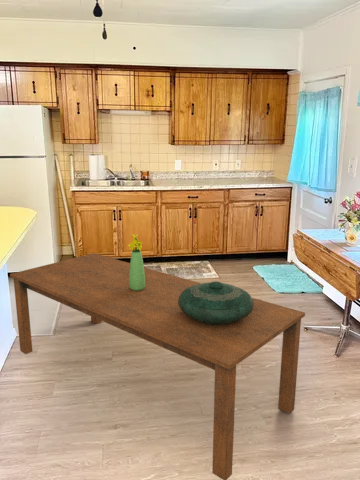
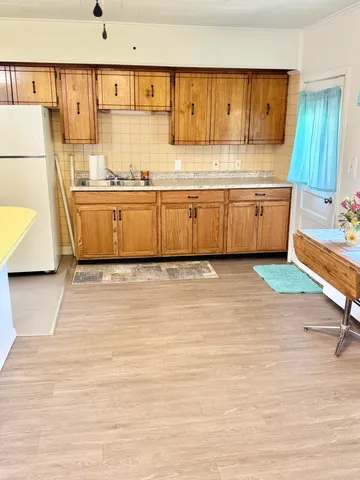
- dining table [9,252,306,480]
- bouquet [128,233,145,291]
- decorative bowl [178,280,254,325]
